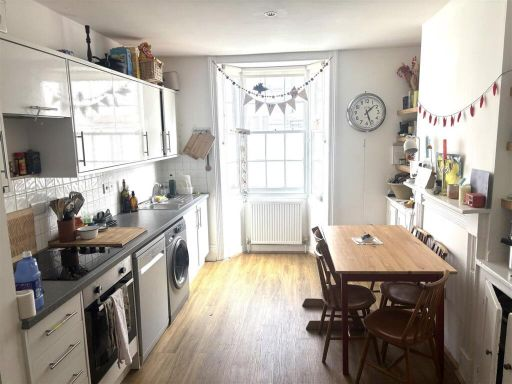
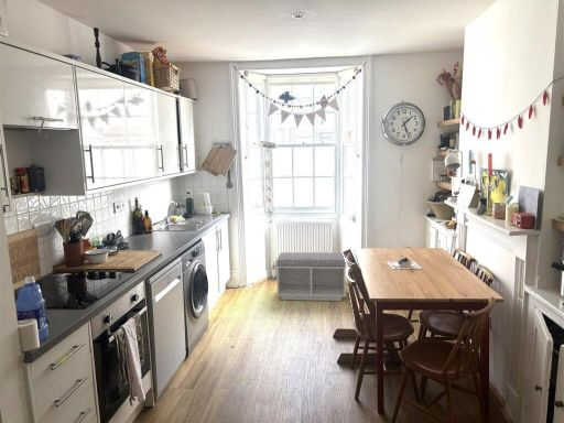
+ bench [274,251,347,302]
